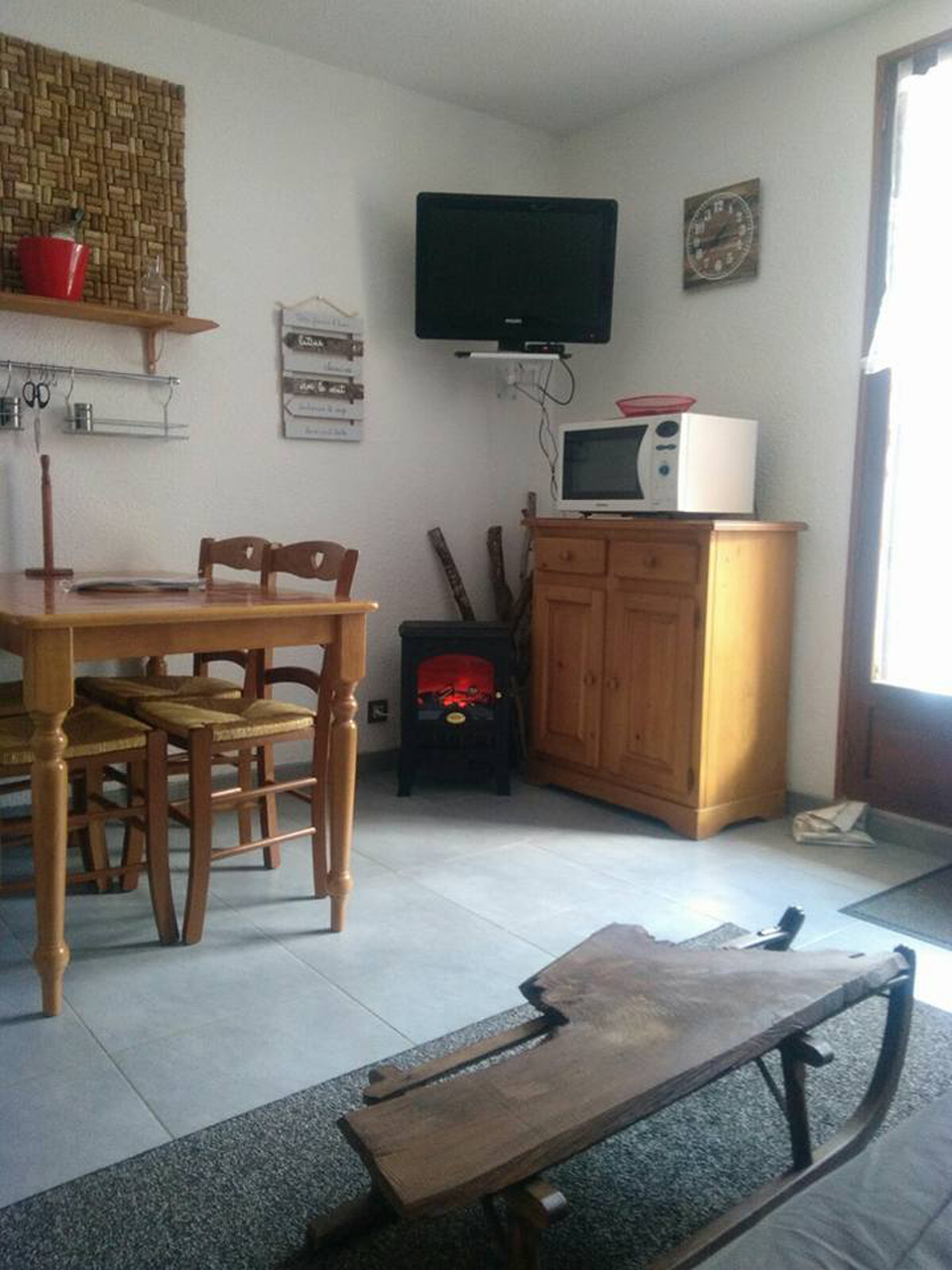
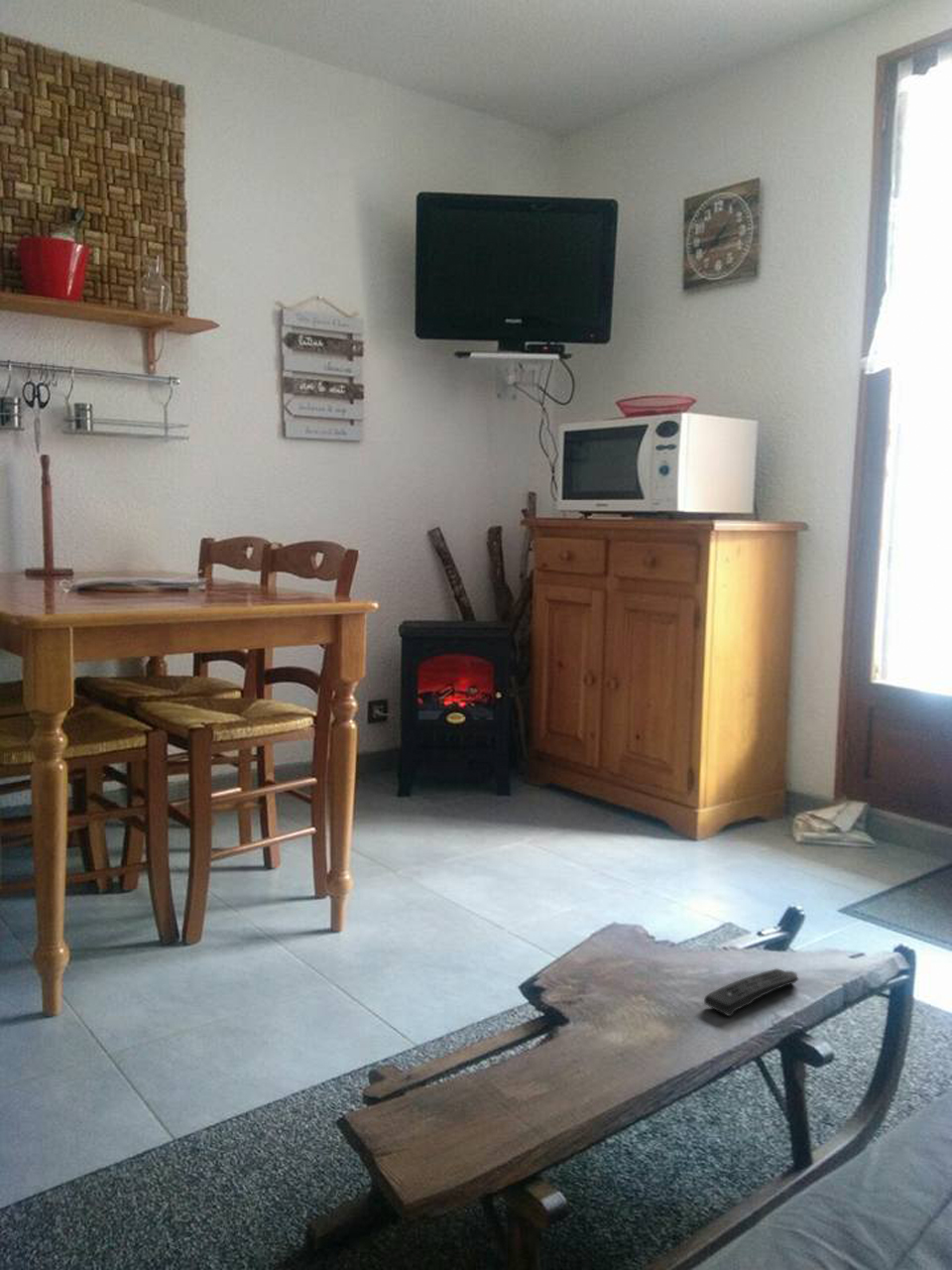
+ remote control [703,967,799,1017]
